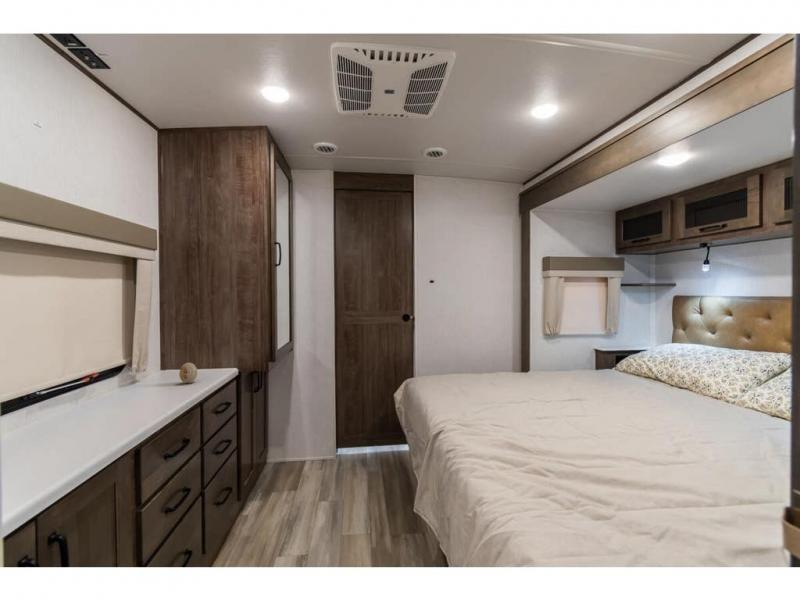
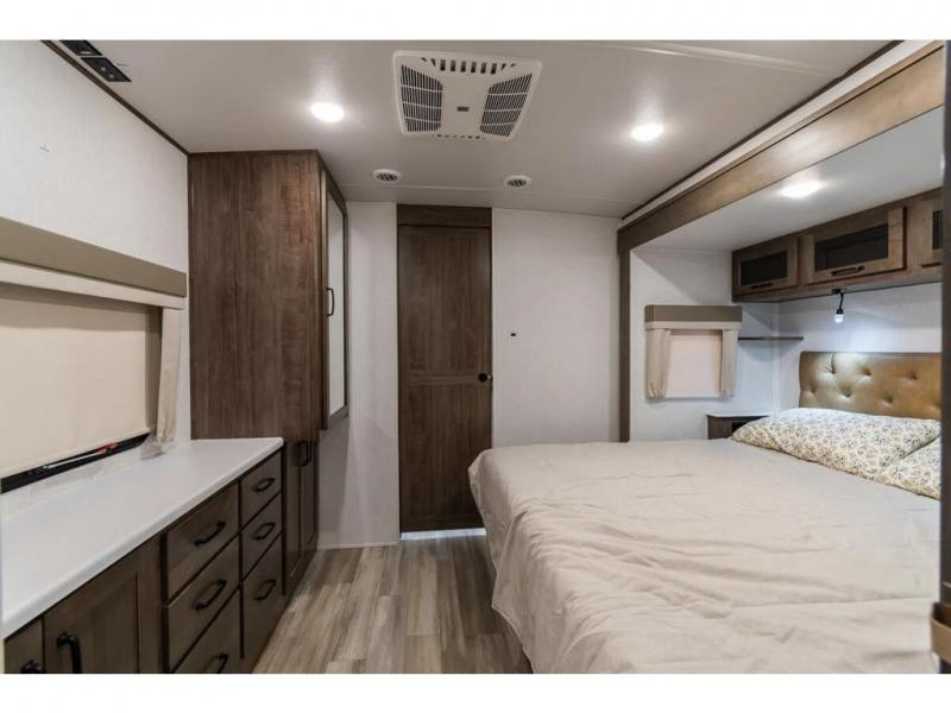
- decorative egg [178,362,198,384]
